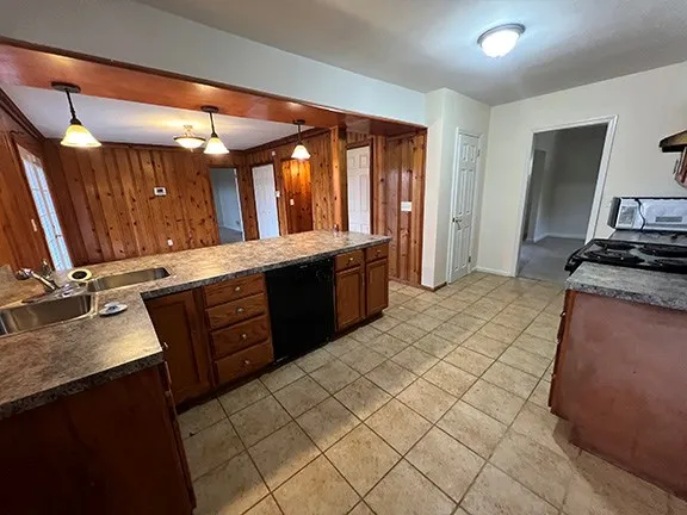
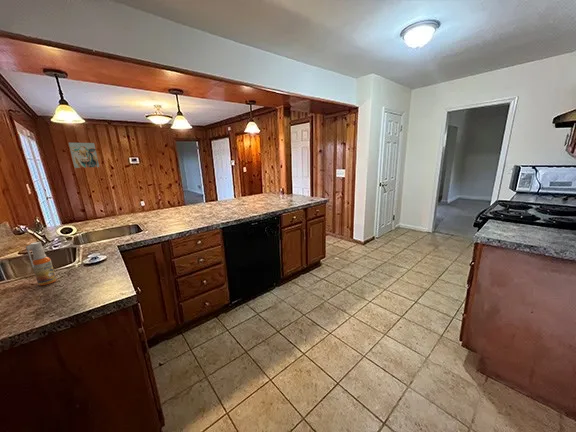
+ wall art [68,142,100,169]
+ spray bottle [25,241,57,286]
